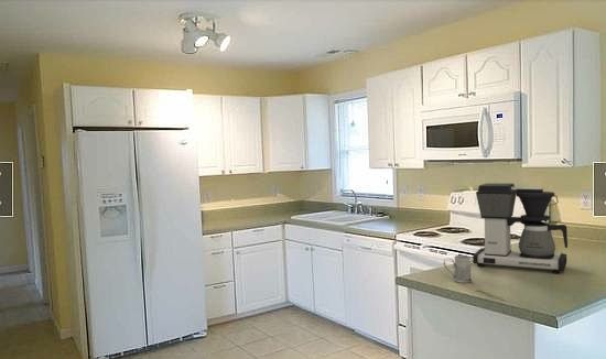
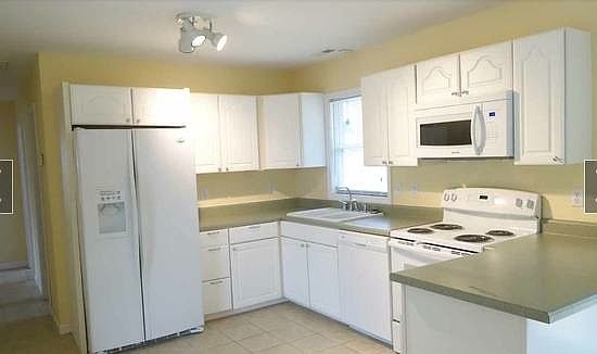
- mug [443,254,473,284]
- coffee maker [472,183,569,274]
